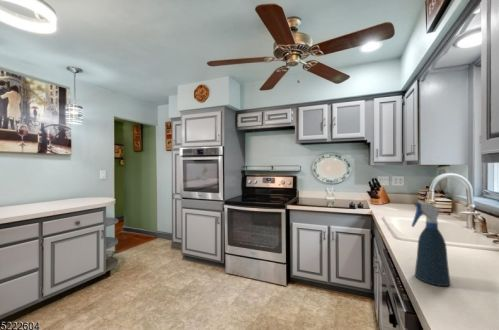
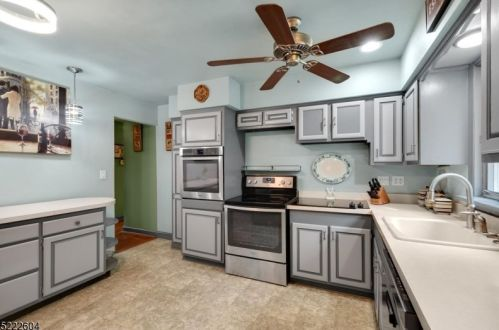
- spray bottle [411,202,451,287]
